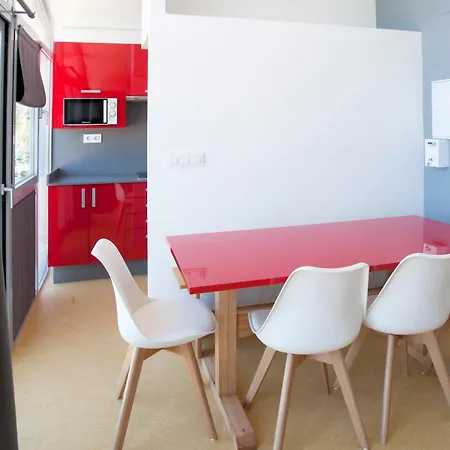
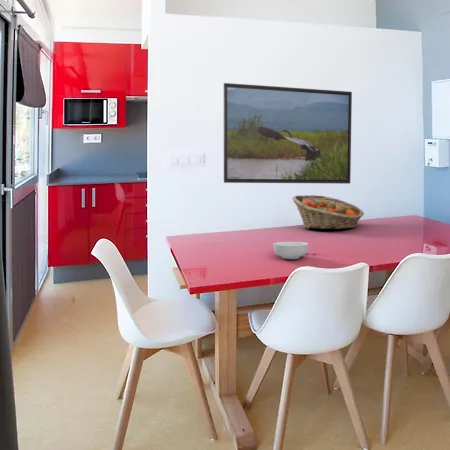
+ fruit basket [292,194,365,230]
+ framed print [223,82,353,185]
+ cereal bowl [272,241,309,260]
